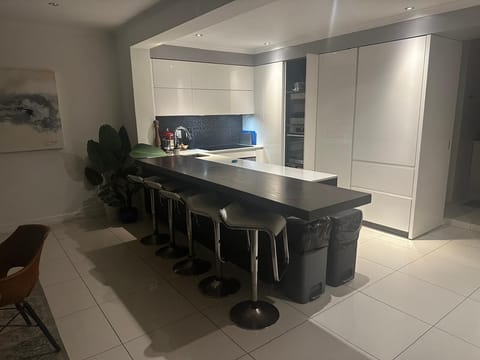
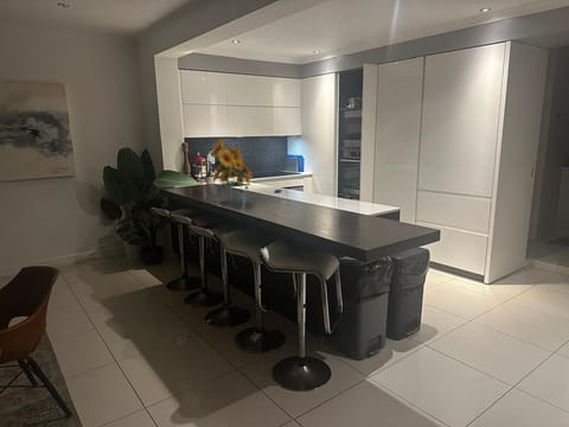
+ flower bouquet [209,139,254,202]
